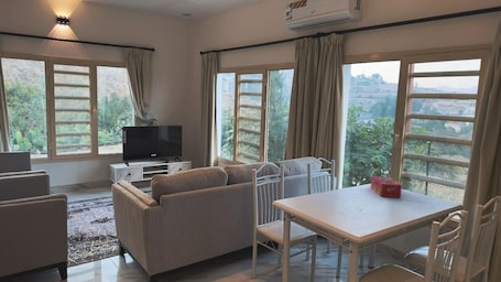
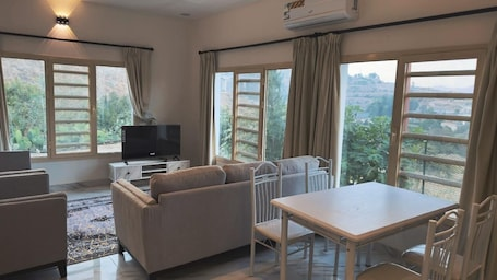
- tissue box [370,175,403,198]
